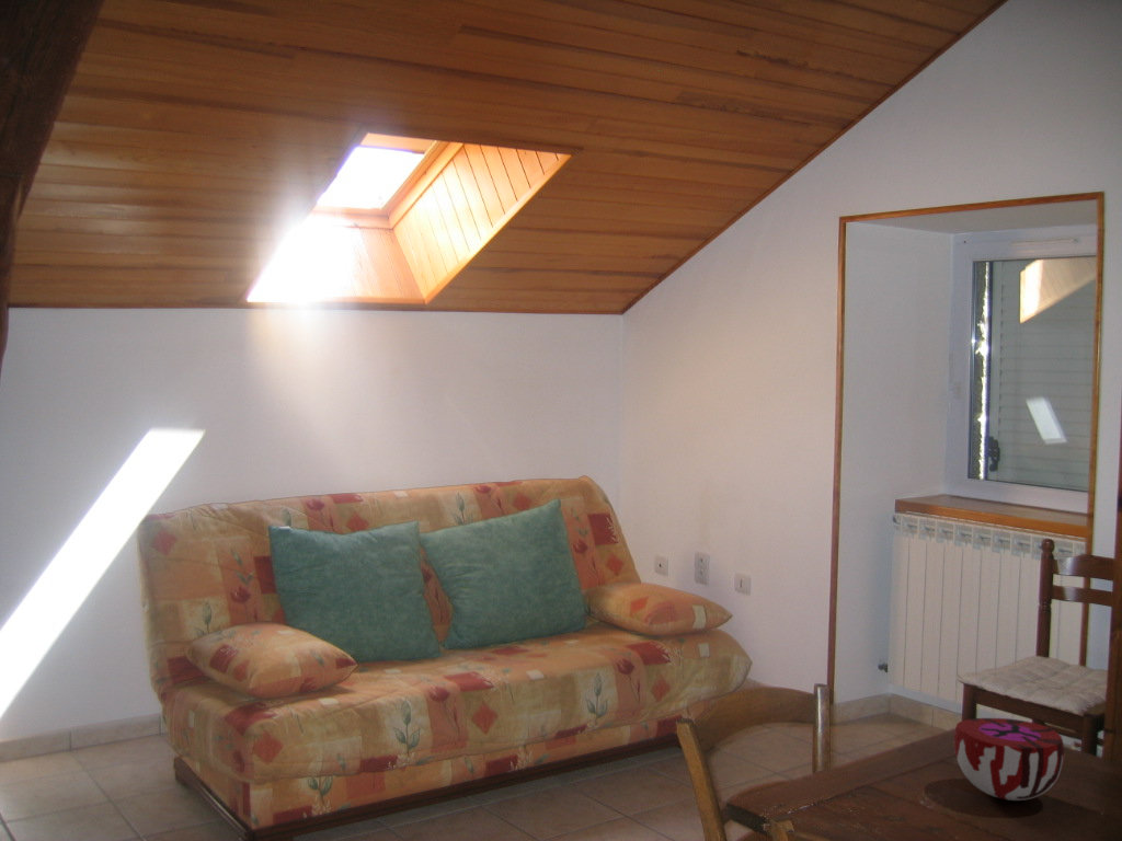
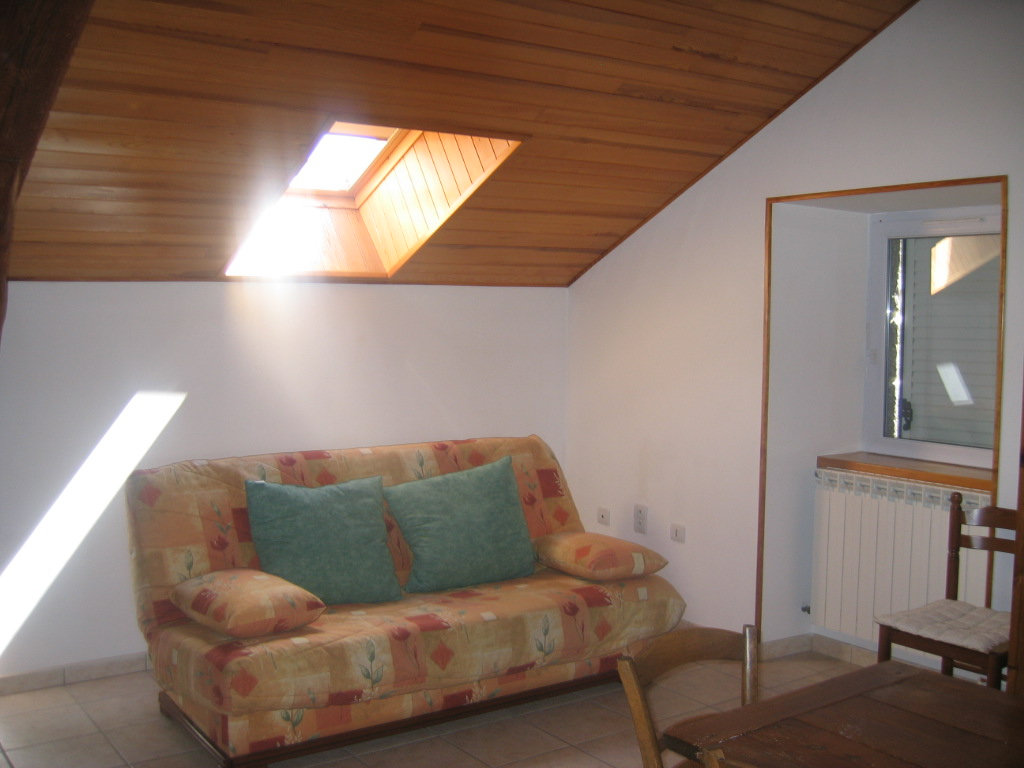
- decorative bowl [953,717,1065,802]
